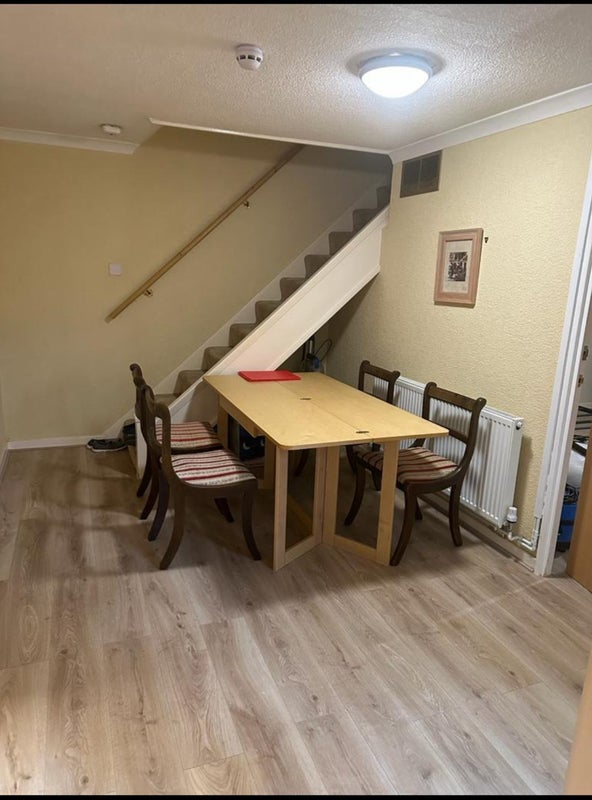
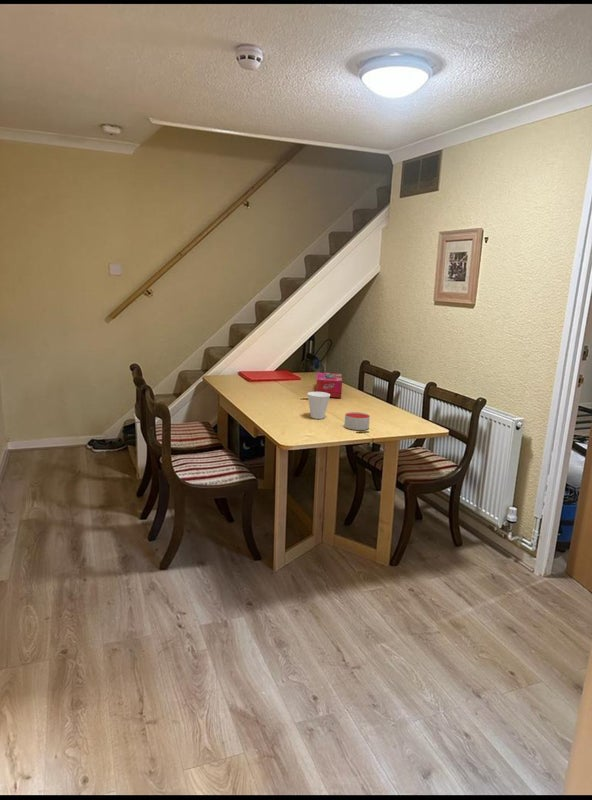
+ candle [343,411,371,431]
+ tissue box [315,371,343,399]
+ cup [306,391,330,420]
